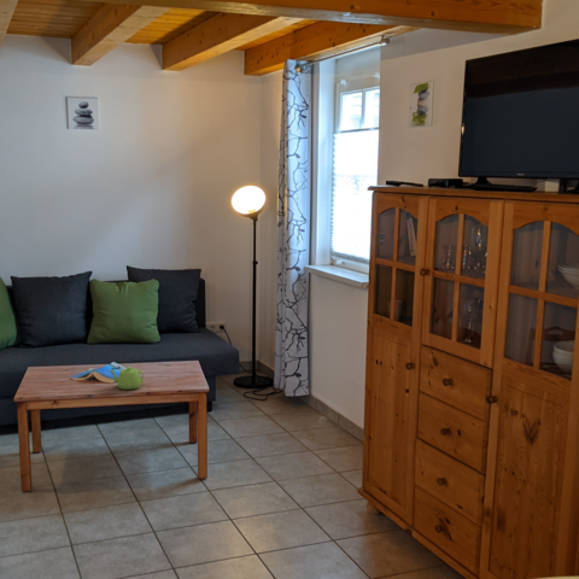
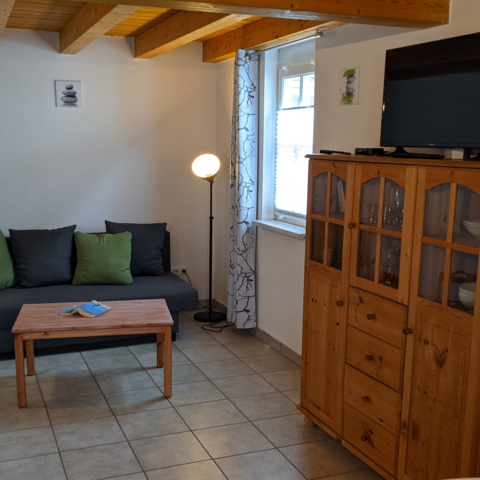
- teapot [107,365,146,391]
